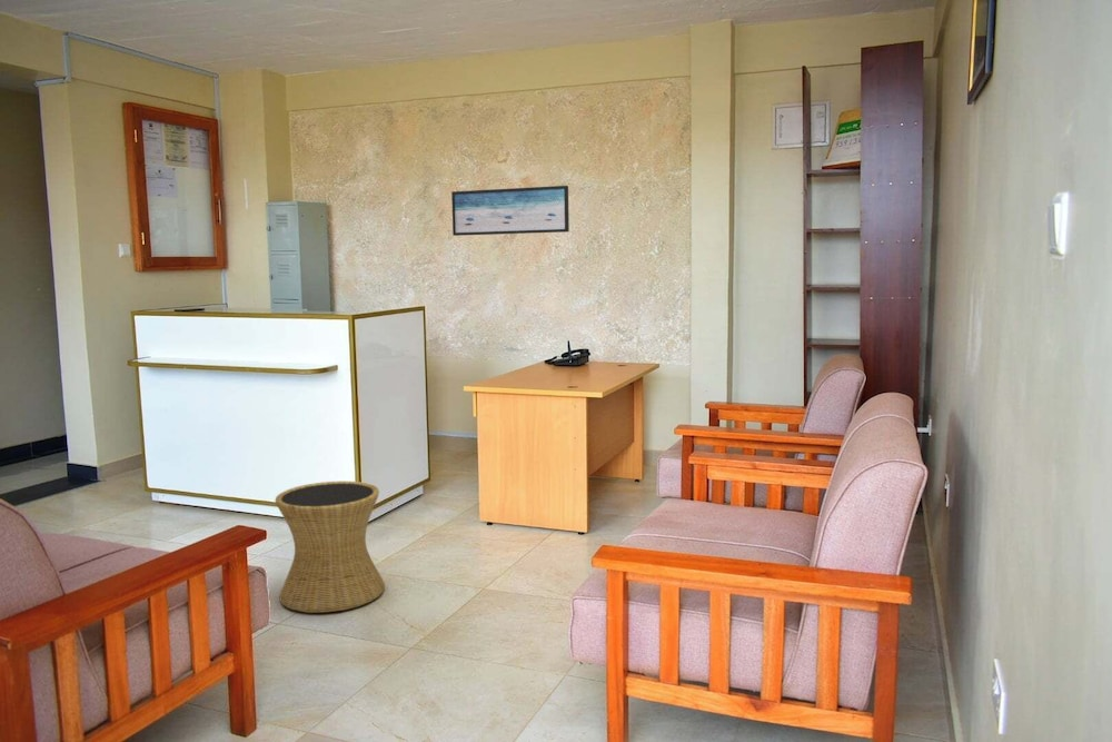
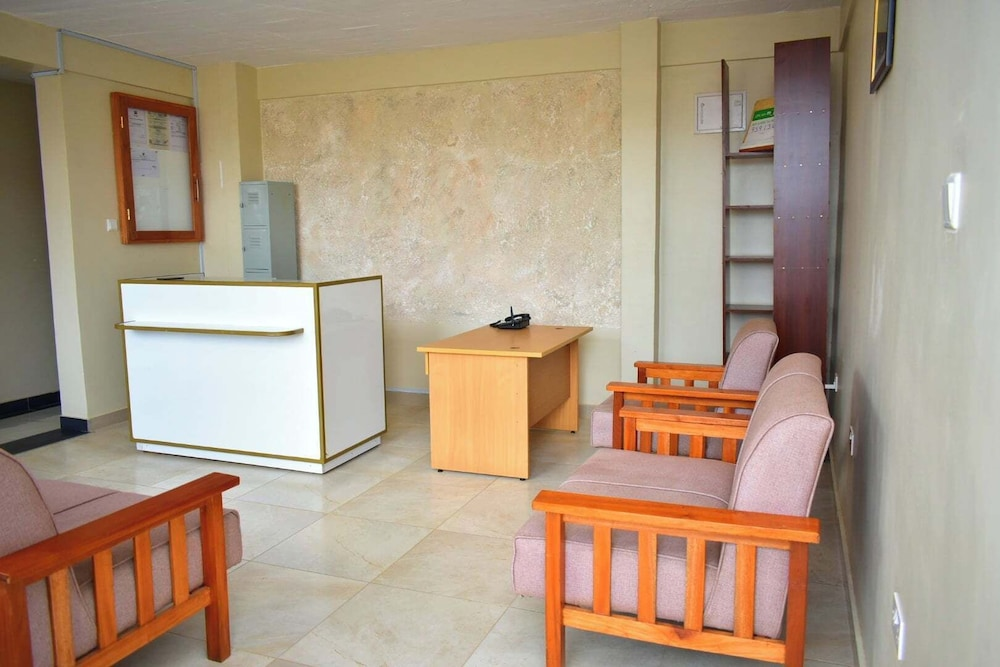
- wall art [450,185,570,237]
- side table [275,481,386,614]
